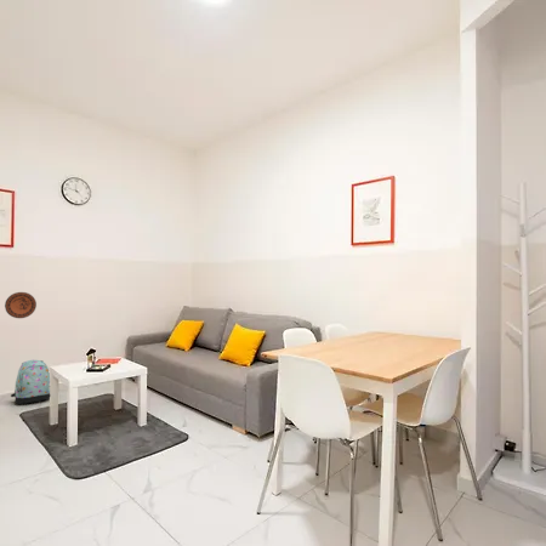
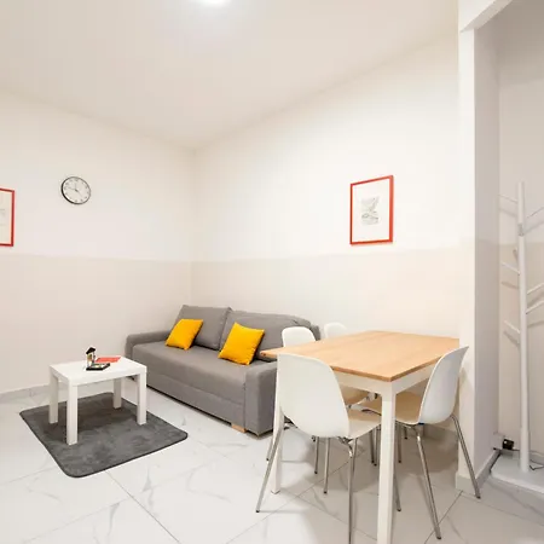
- decorative plate [4,291,38,319]
- backpack [10,359,51,405]
